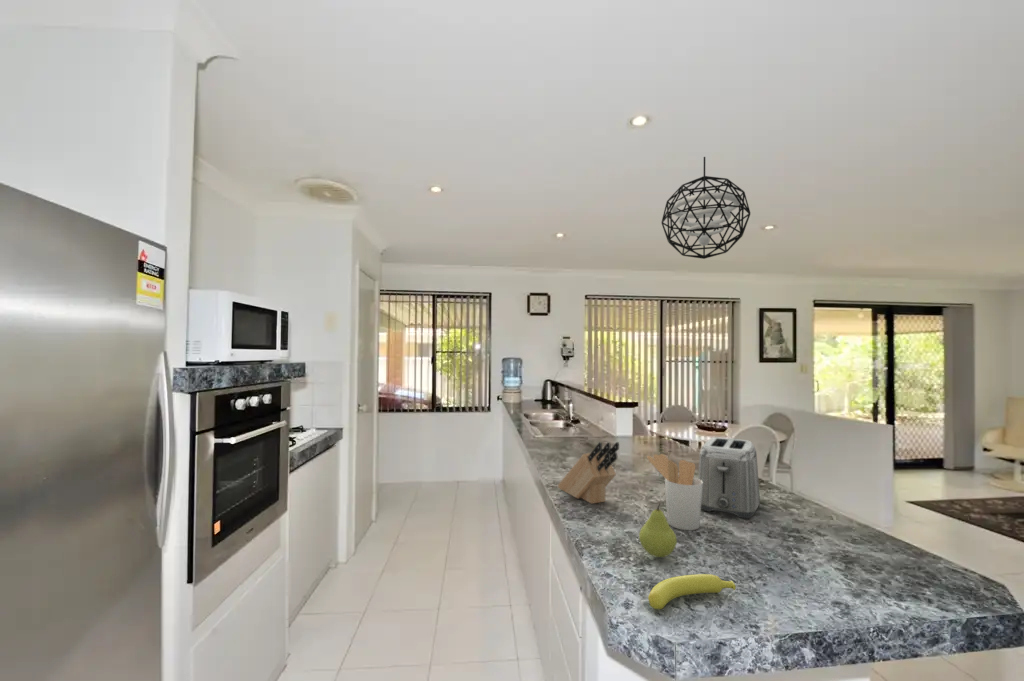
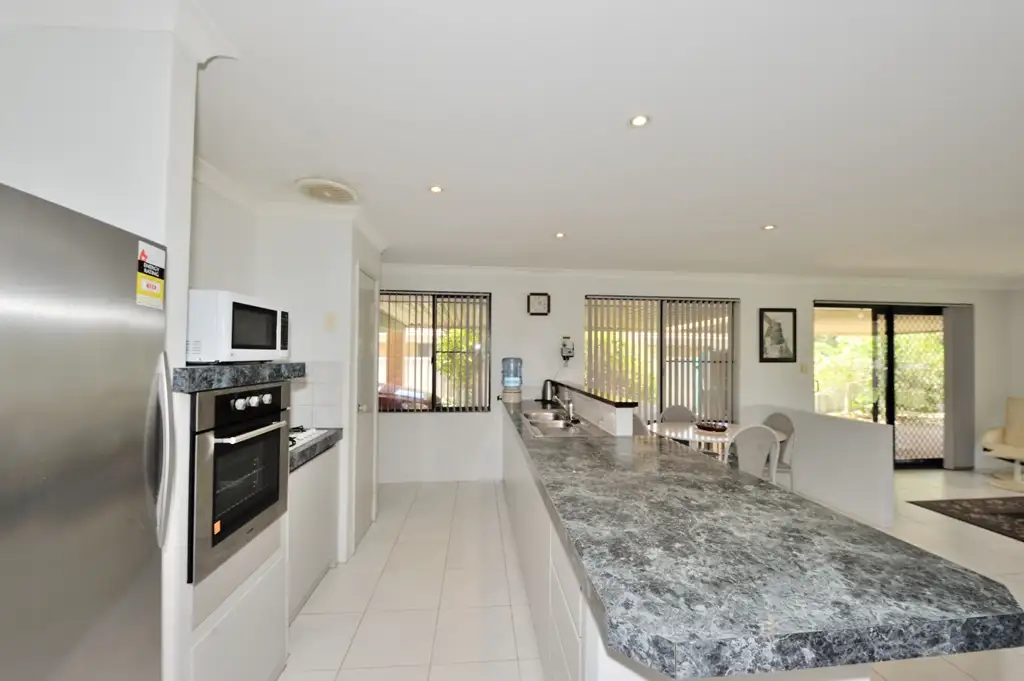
- banana [647,573,737,610]
- pendant light [660,156,751,260]
- utensil holder [646,453,703,531]
- knife block [557,441,620,505]
- fruit [638,502,678,558]
- toaster [697,436,761,520]
